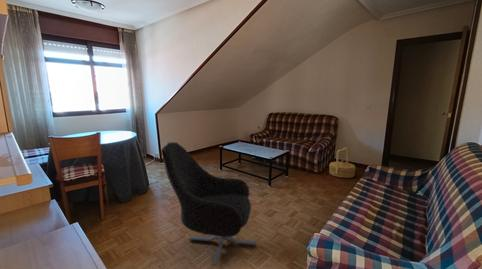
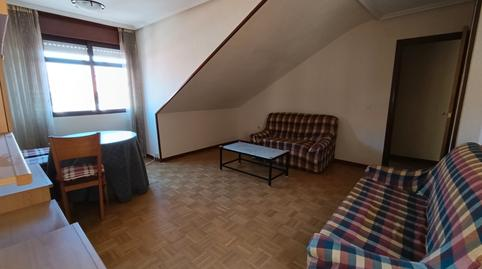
- woven basket [328,146,357,179]
- armchair [160,141,258,267]
